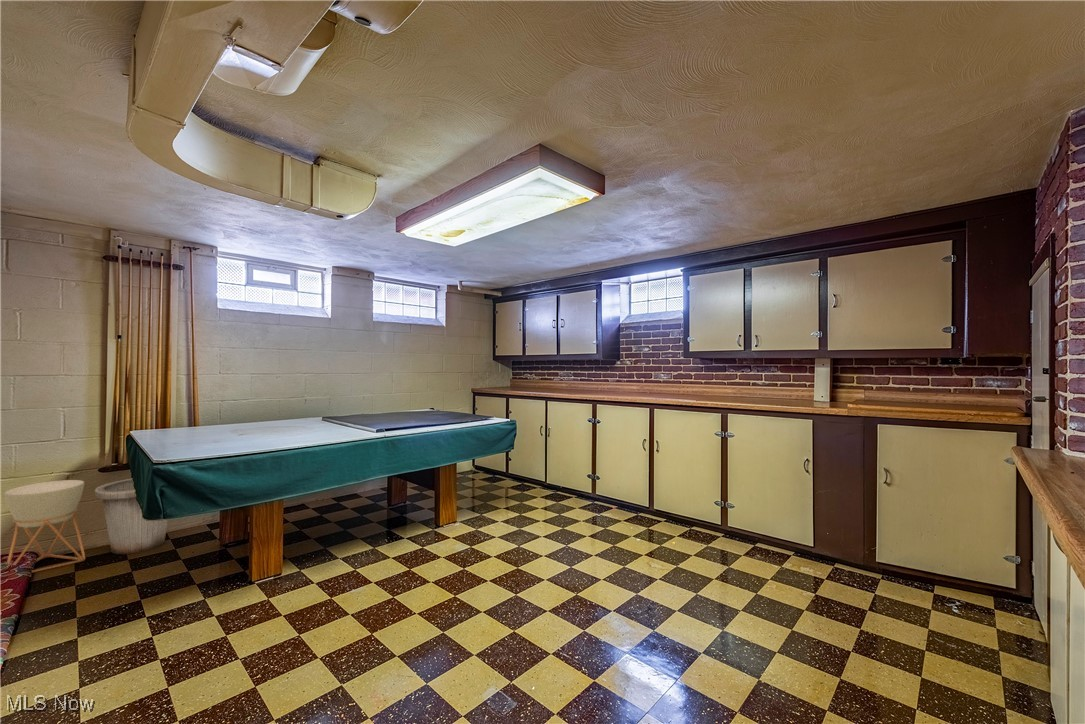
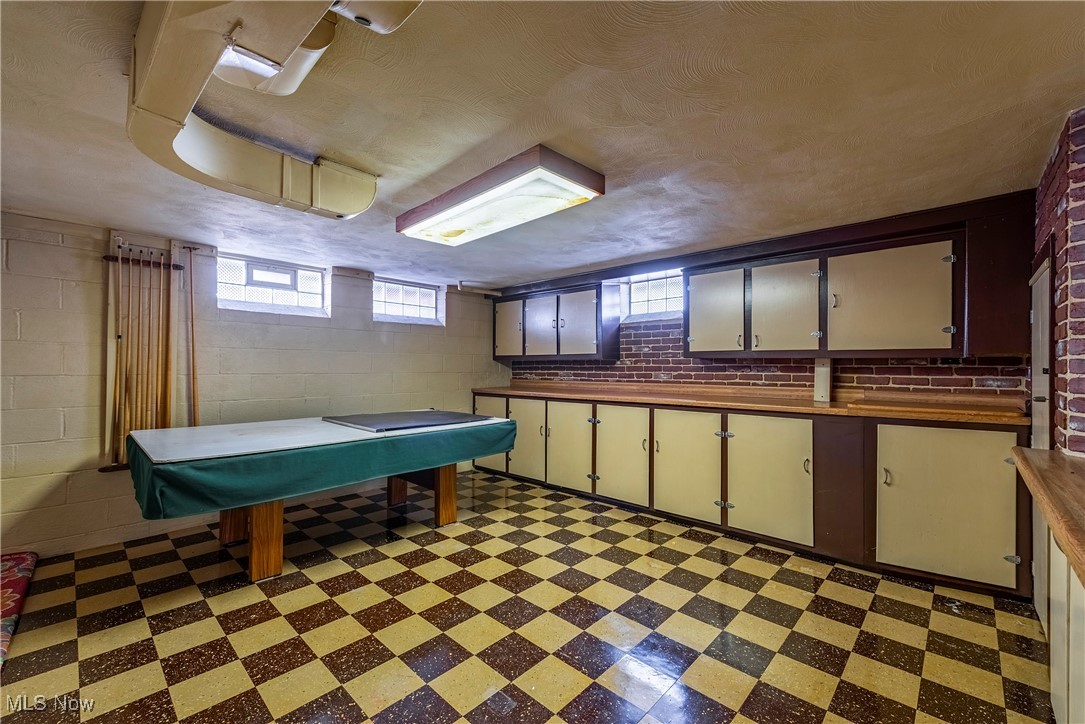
- planter [3,479,86,574]
- trash can [94,478,169,555]
